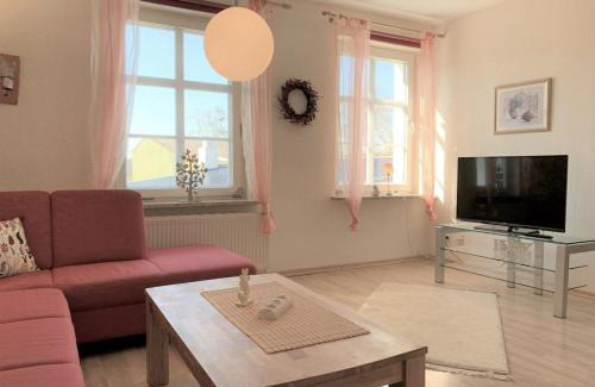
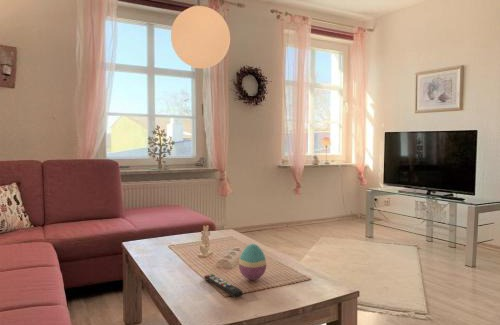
+ remote control [203,273,244,298]
+ decorative egg [238,243,267,281]
